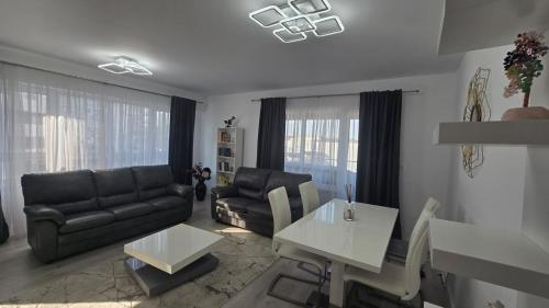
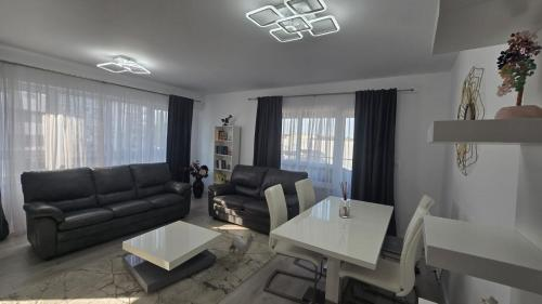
+ plush toy [228,232,256,262]
